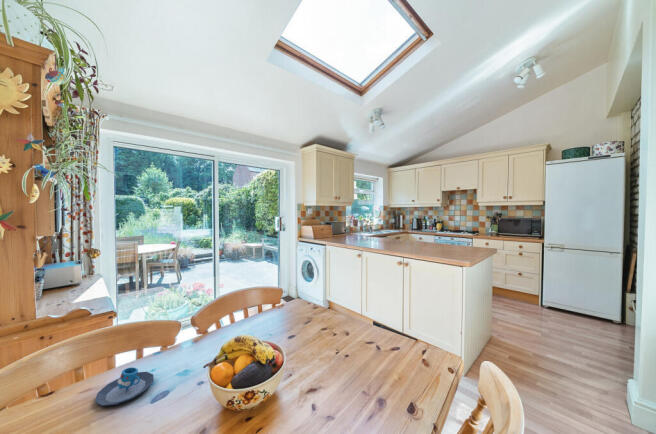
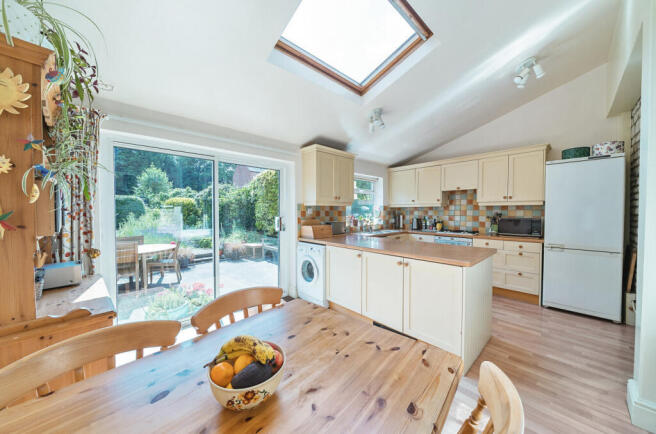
- mug [94,366,154,407]
